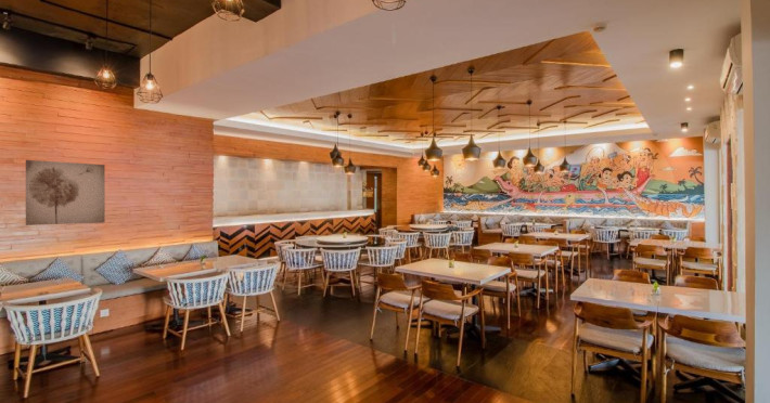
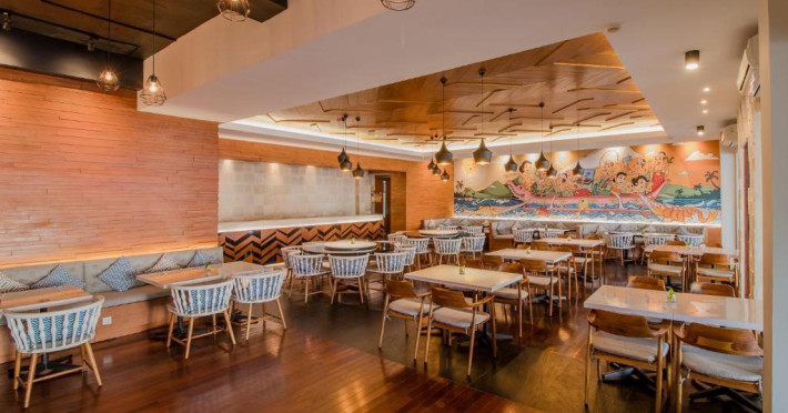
- wall art [25,159,106,226]
